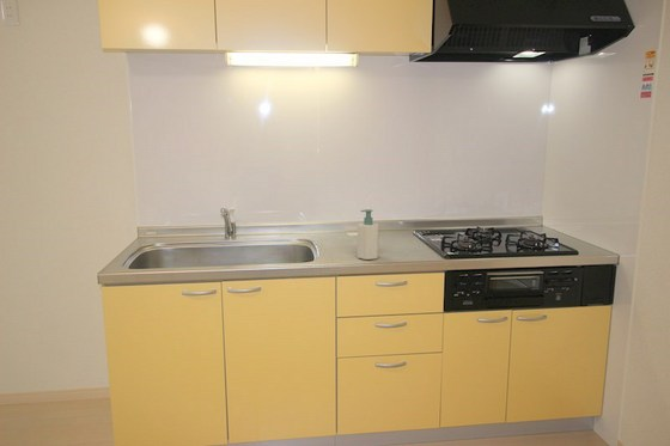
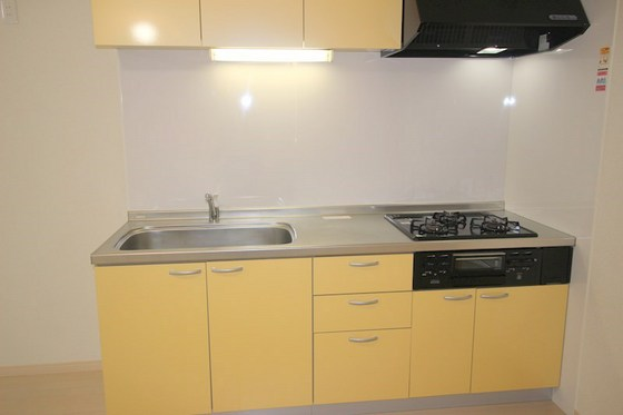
- soap bottle [357,208,380,261]
